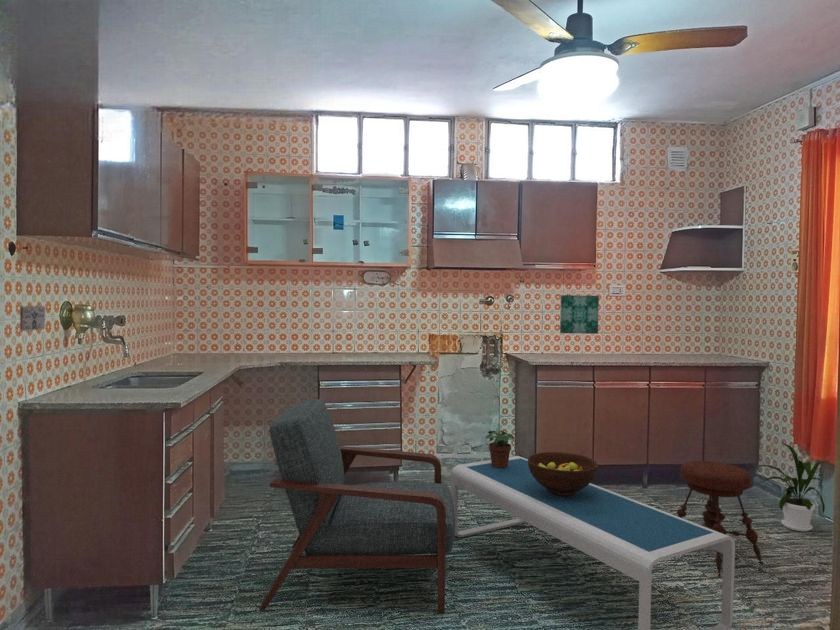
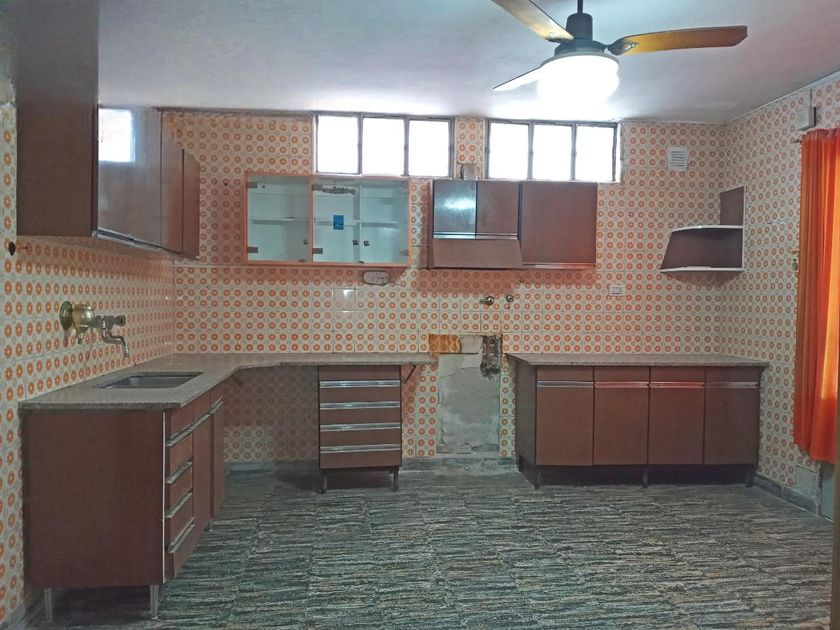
- potted plant [485,429,515,468]
- stool [676,460,764,577]
- ceramic tile [19,305,46,332]
- fruit bowl [527,451,599,496]
- chair [258,398,456,615]
- house plant [750,441,826,532]
- coffee table [450,455,736,630]
- wall art [559,294,600,335]
